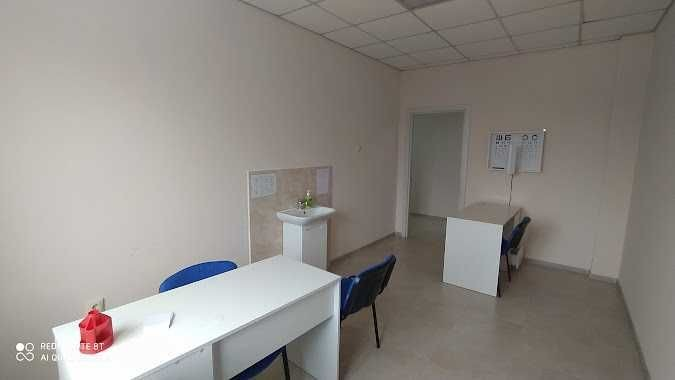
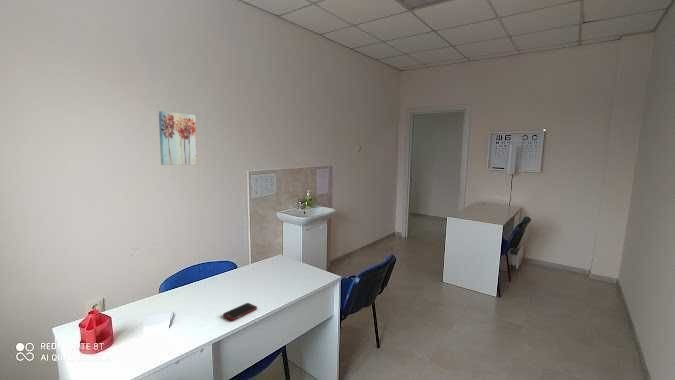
+ cell phone [222,302,258,321]
+ wall art [158,110,198,166]
